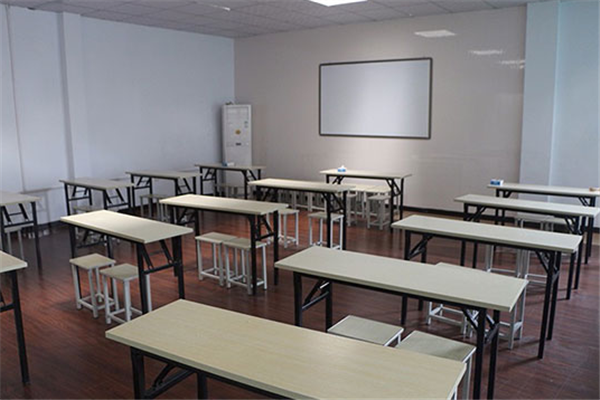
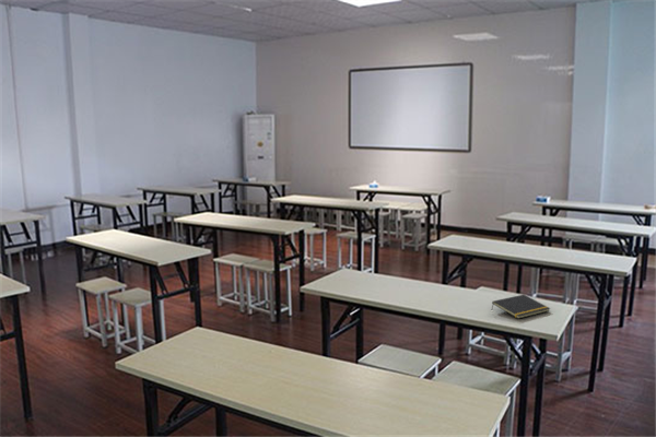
+ notepad [491,294,551,320]
